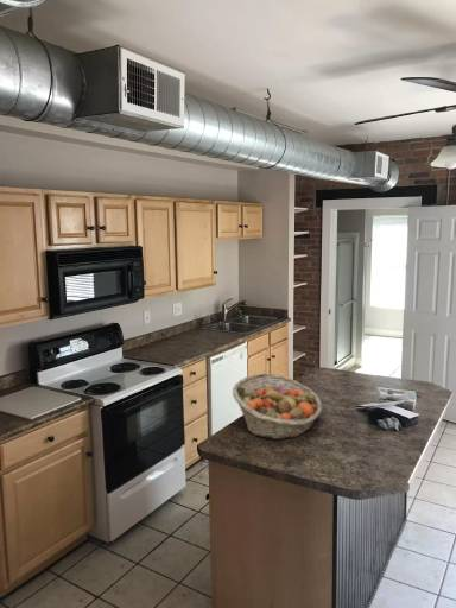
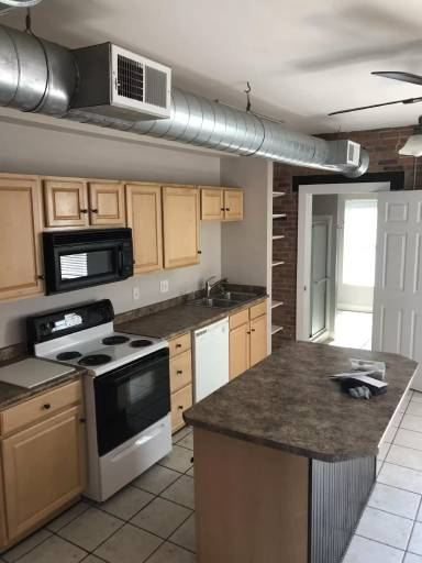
- fruit basket [232,373,323,441]
